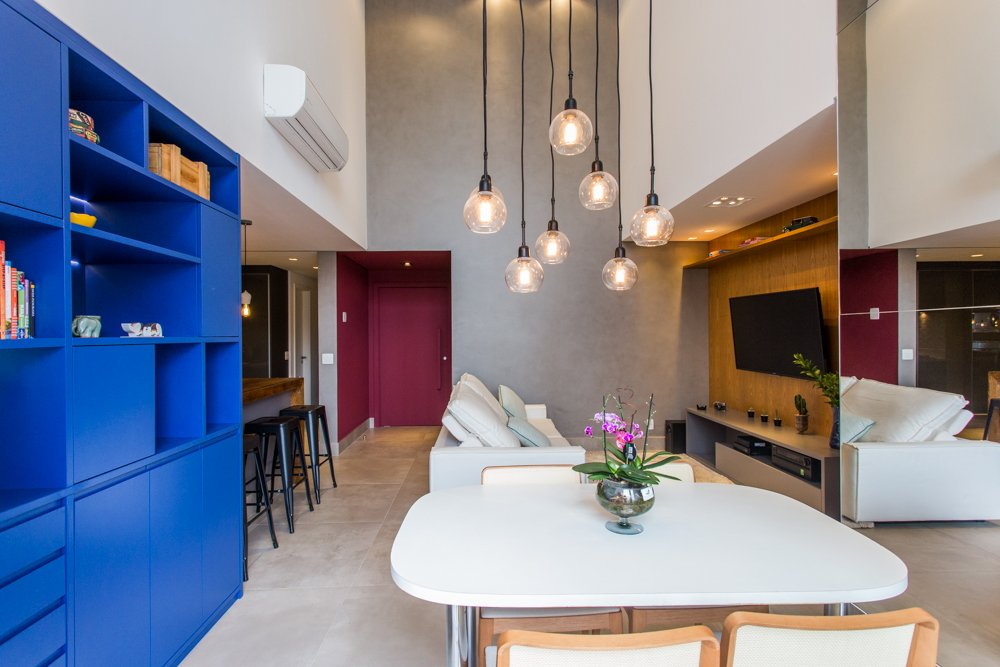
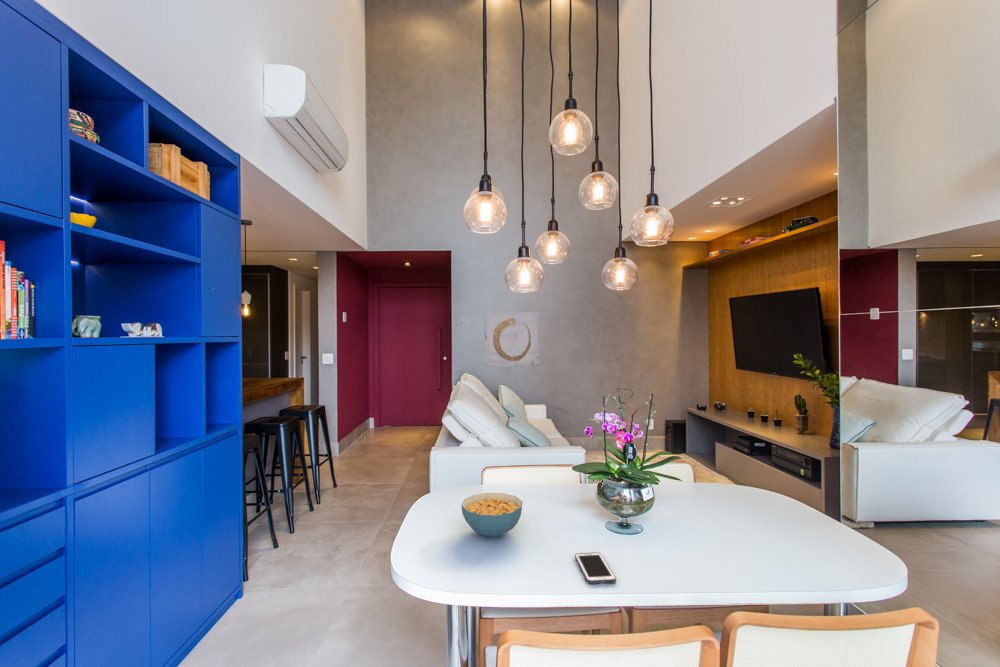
+ cell phone [574,551,617,585]
+ wall art [484,311,540,368]
+ cereal bowl [460,492,523,538]
